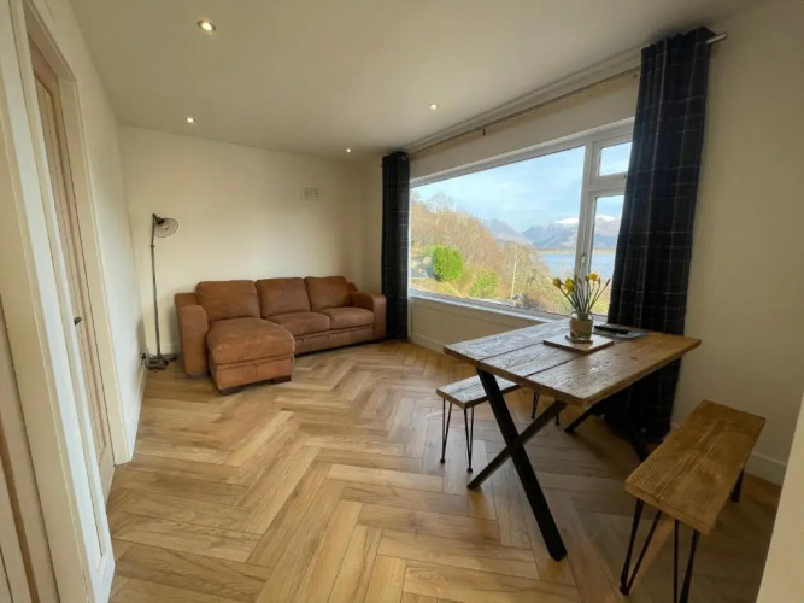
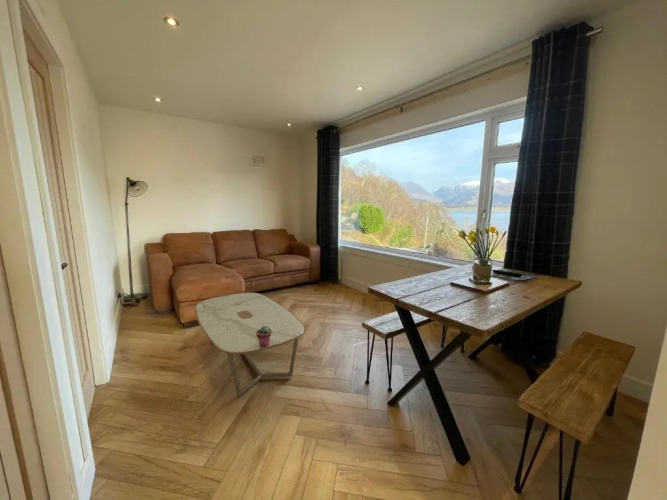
+ coffee table [194,292,307,398]
+ potted succulent [256,326,272,347]
